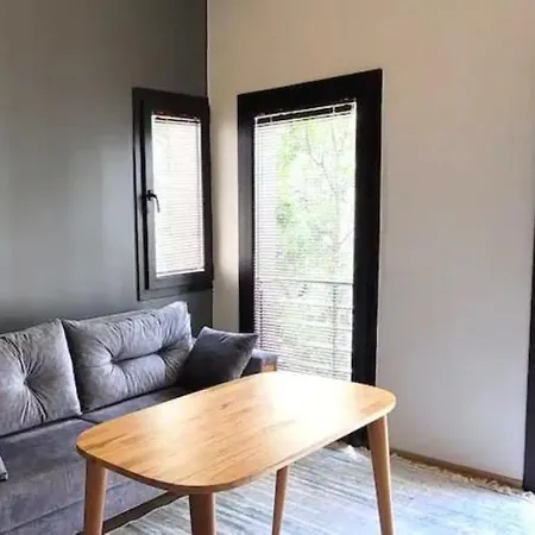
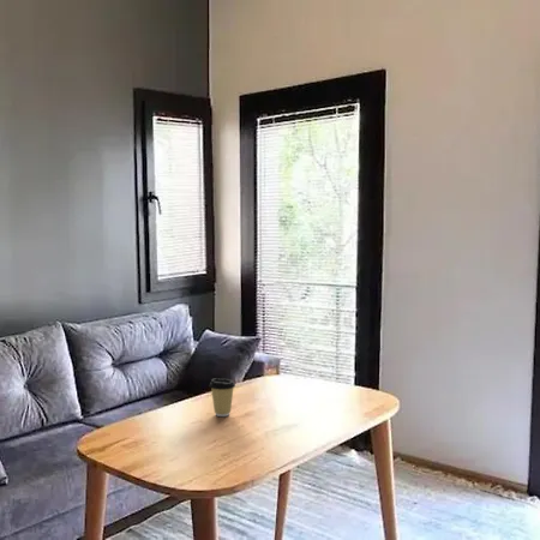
+ coffee cup [208,378,236,418]
